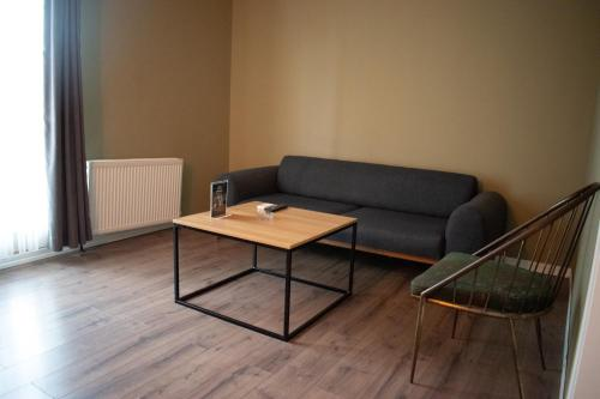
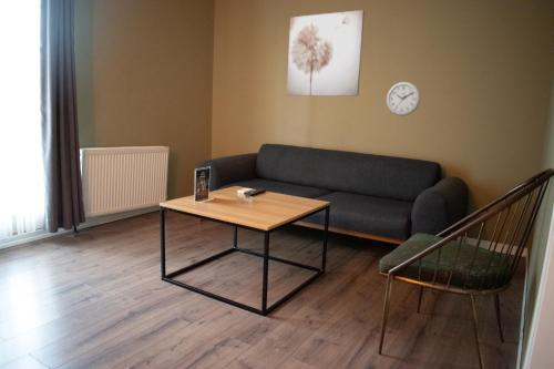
+ wall clock [386,81,421,117]
+ wall art [286,9,366,98]
